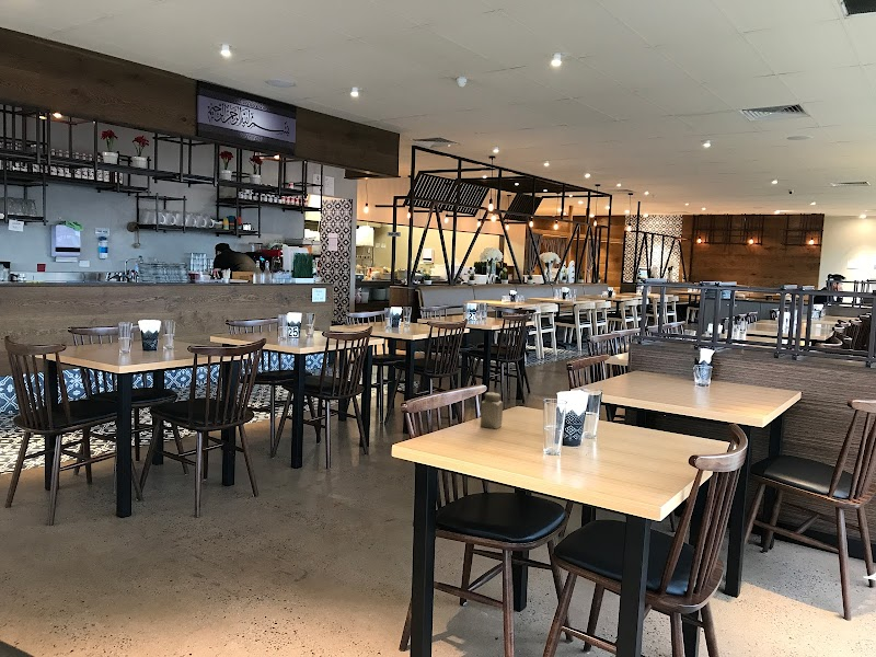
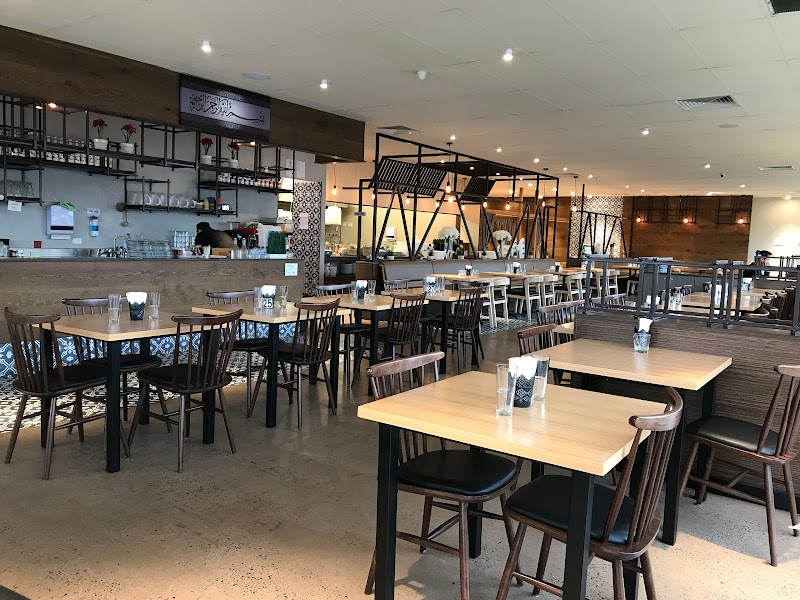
- salt shaker [480,391,504,430]
